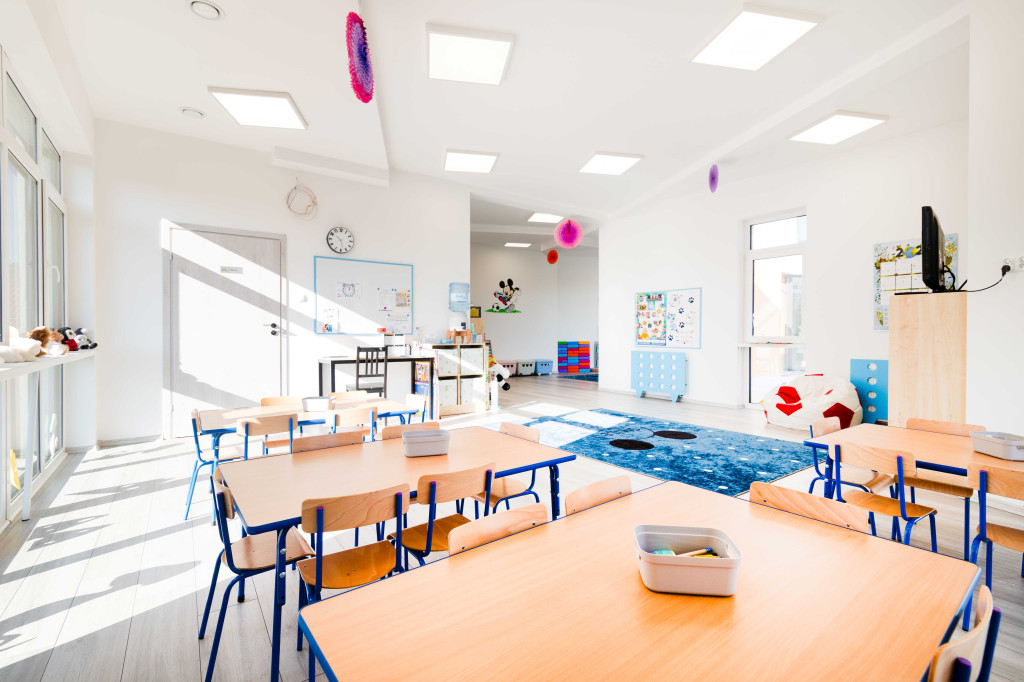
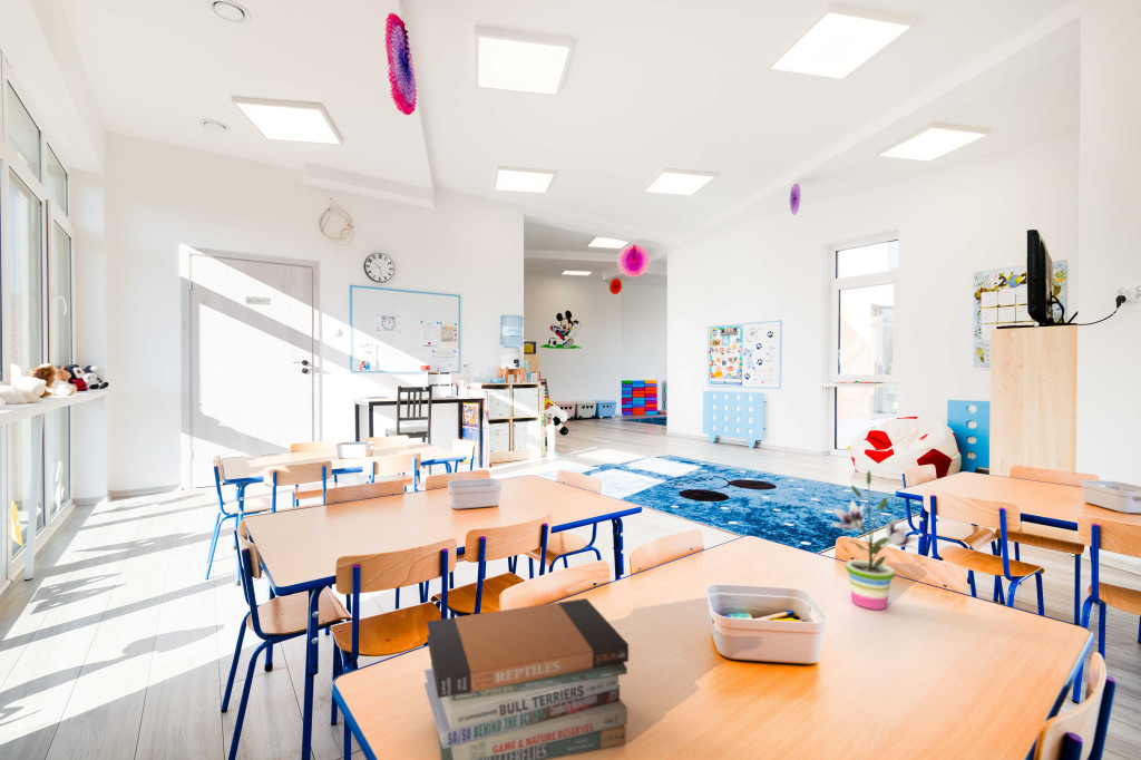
+ potted plant [829,470,921,611]
+ book stack [423,597,630,760]
